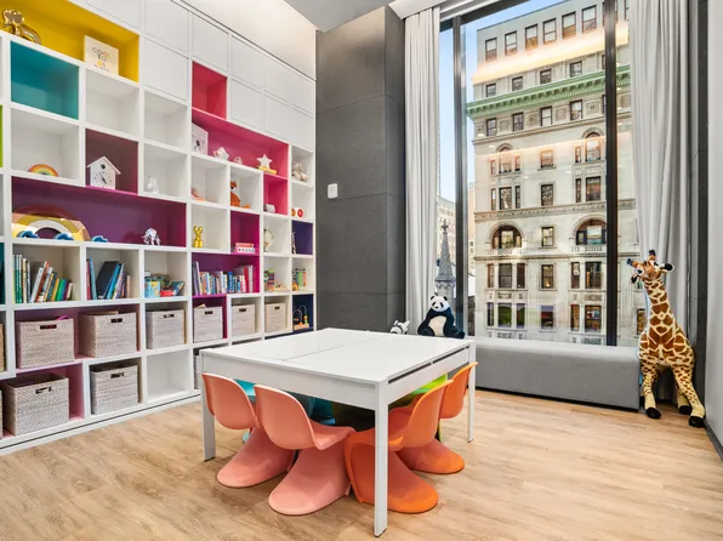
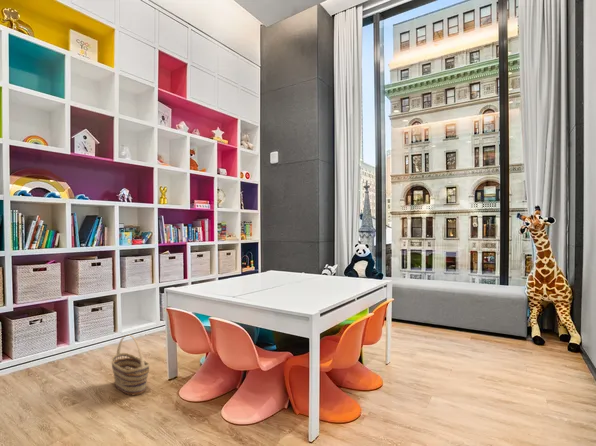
+ basket [111,334,150,396]
